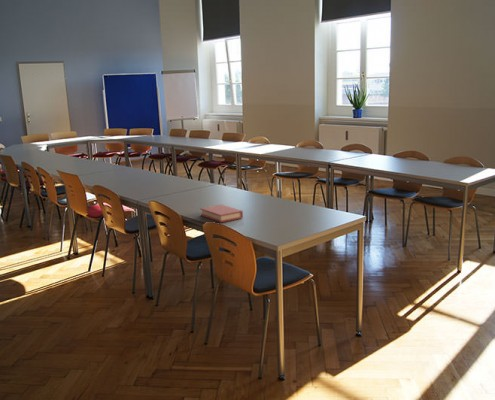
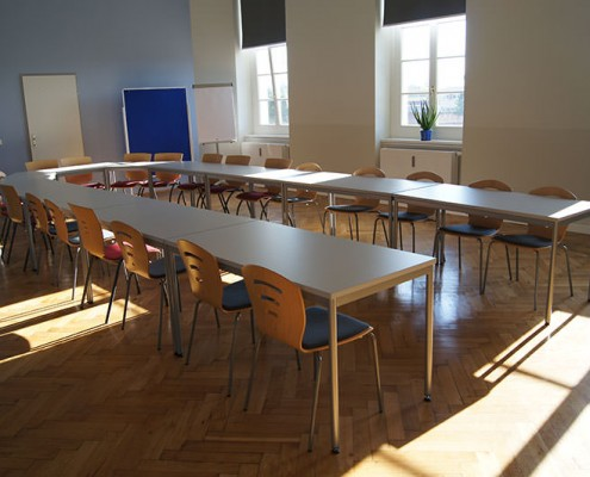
- book [199,204,244,223]
